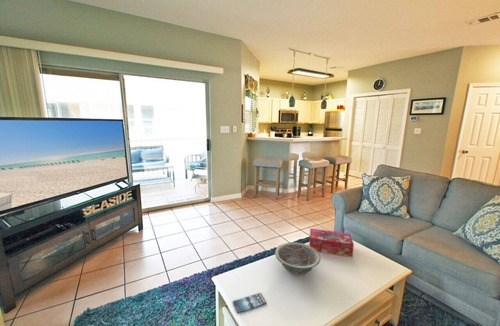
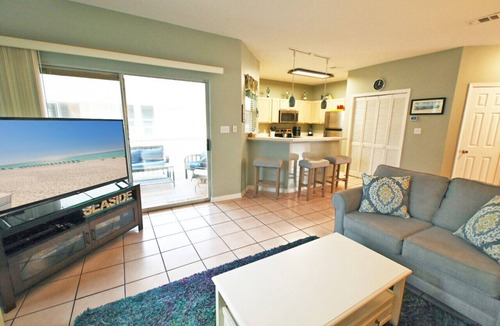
- bowl [274,241,322,276]
- tissue box [309,227,355,258]
- smartphone [232,292,267,314]
